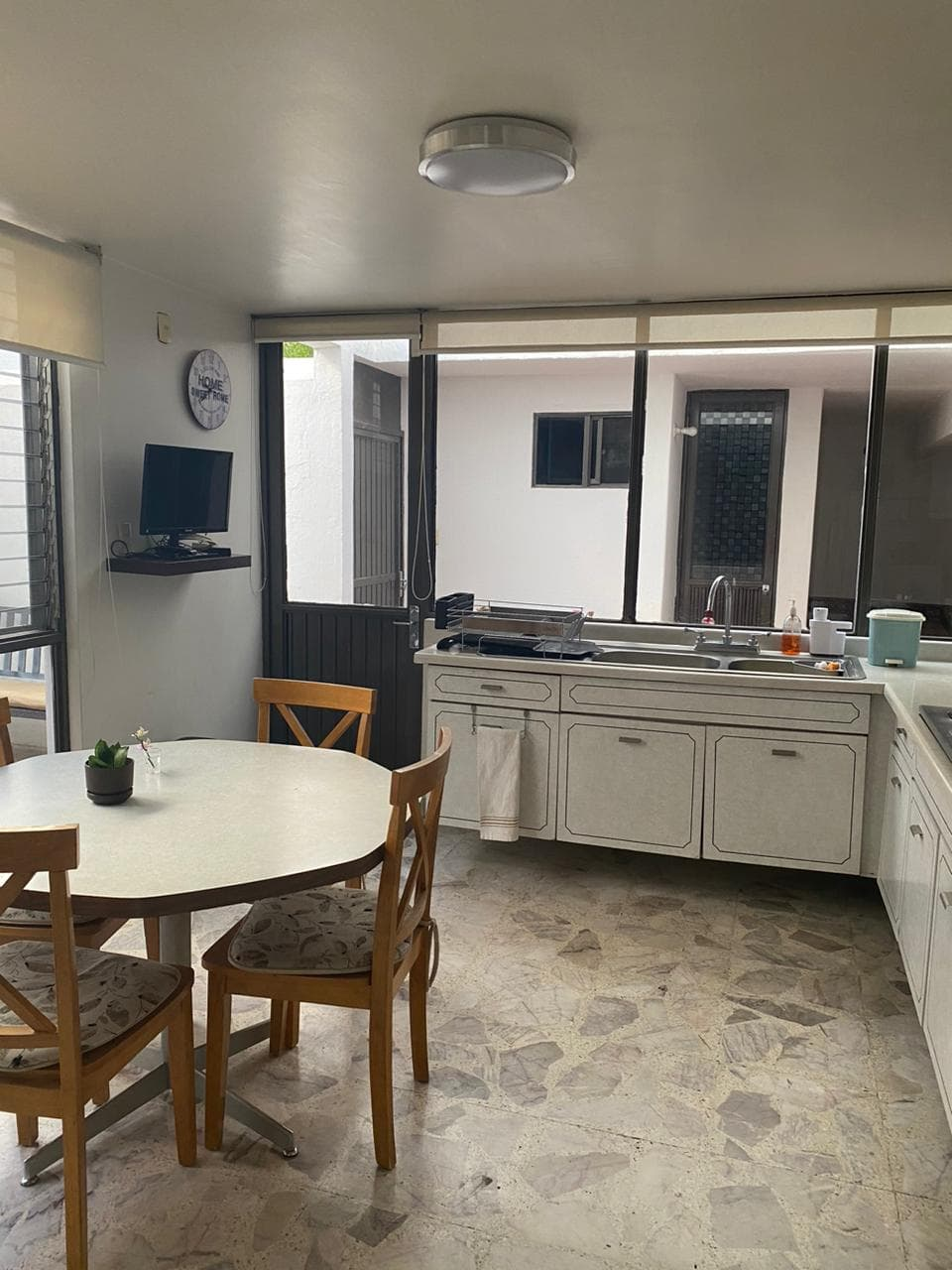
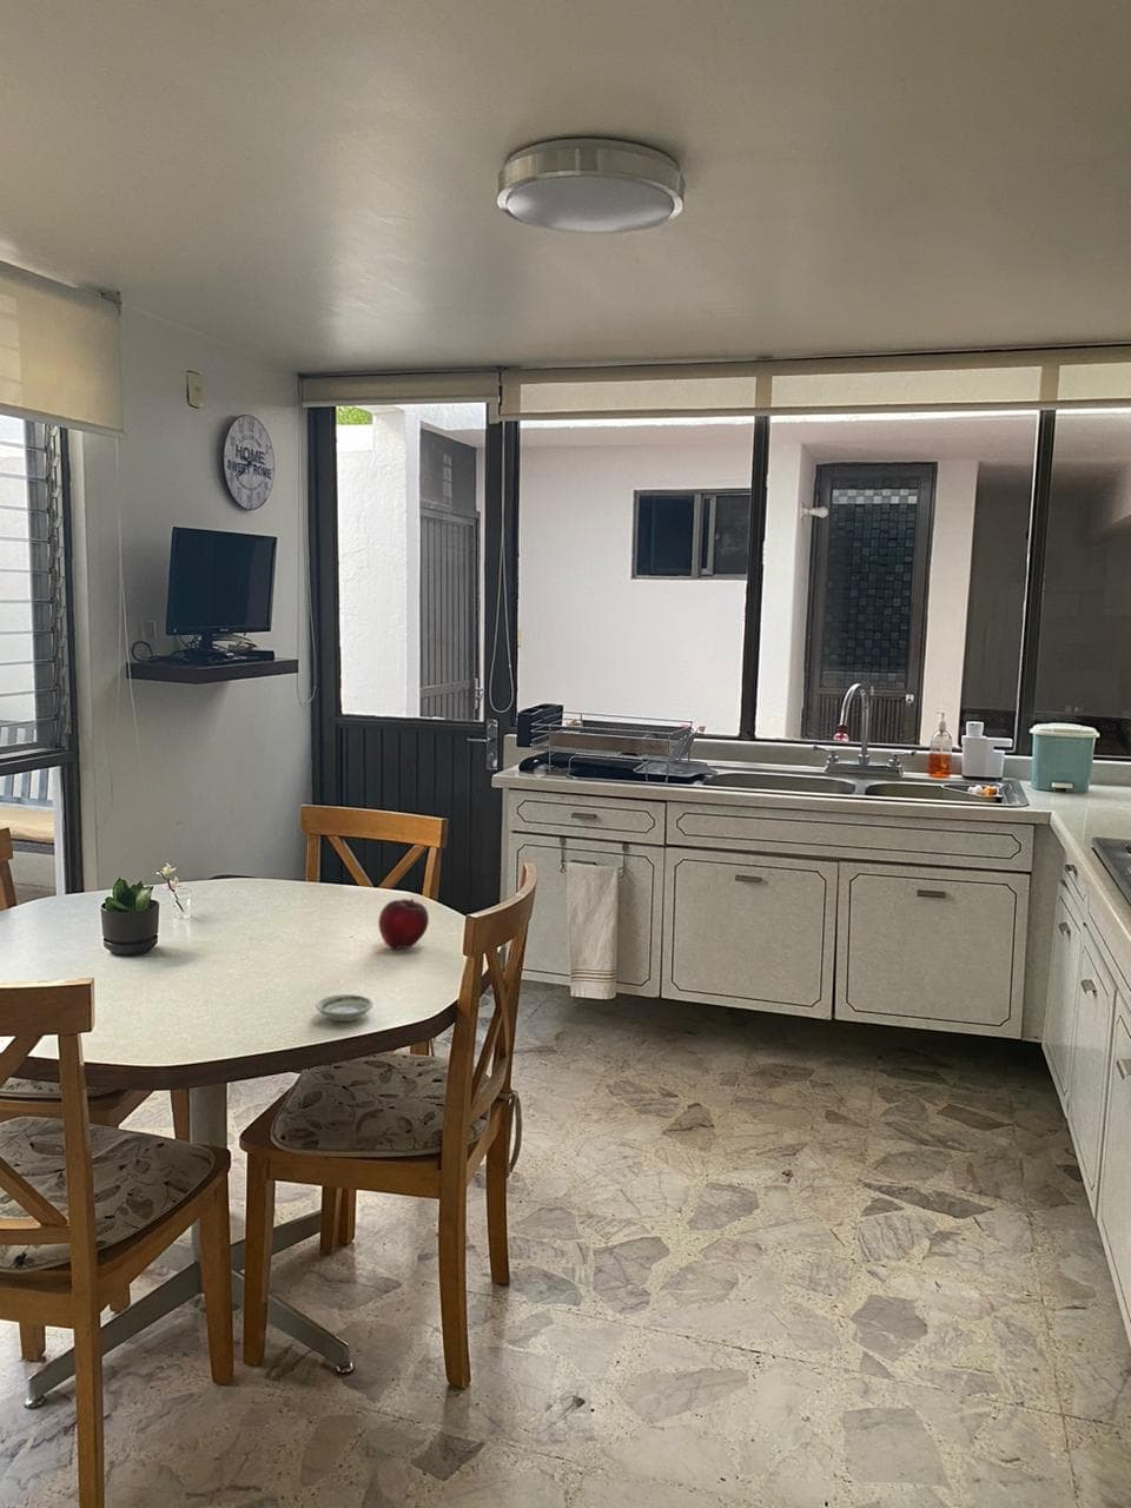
+ fruit [377,898,430,951]
+ saucer [315,993,374,1022]
